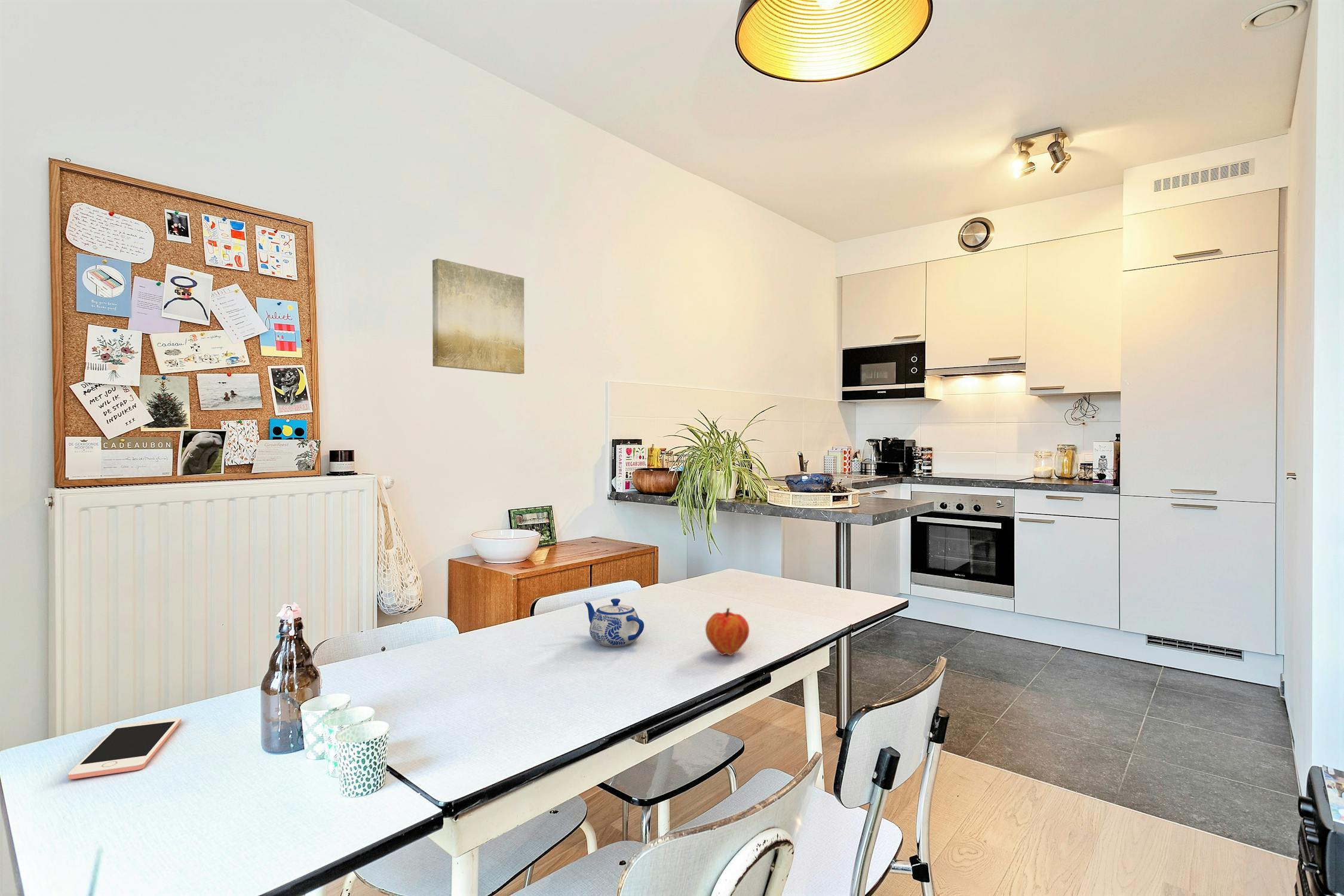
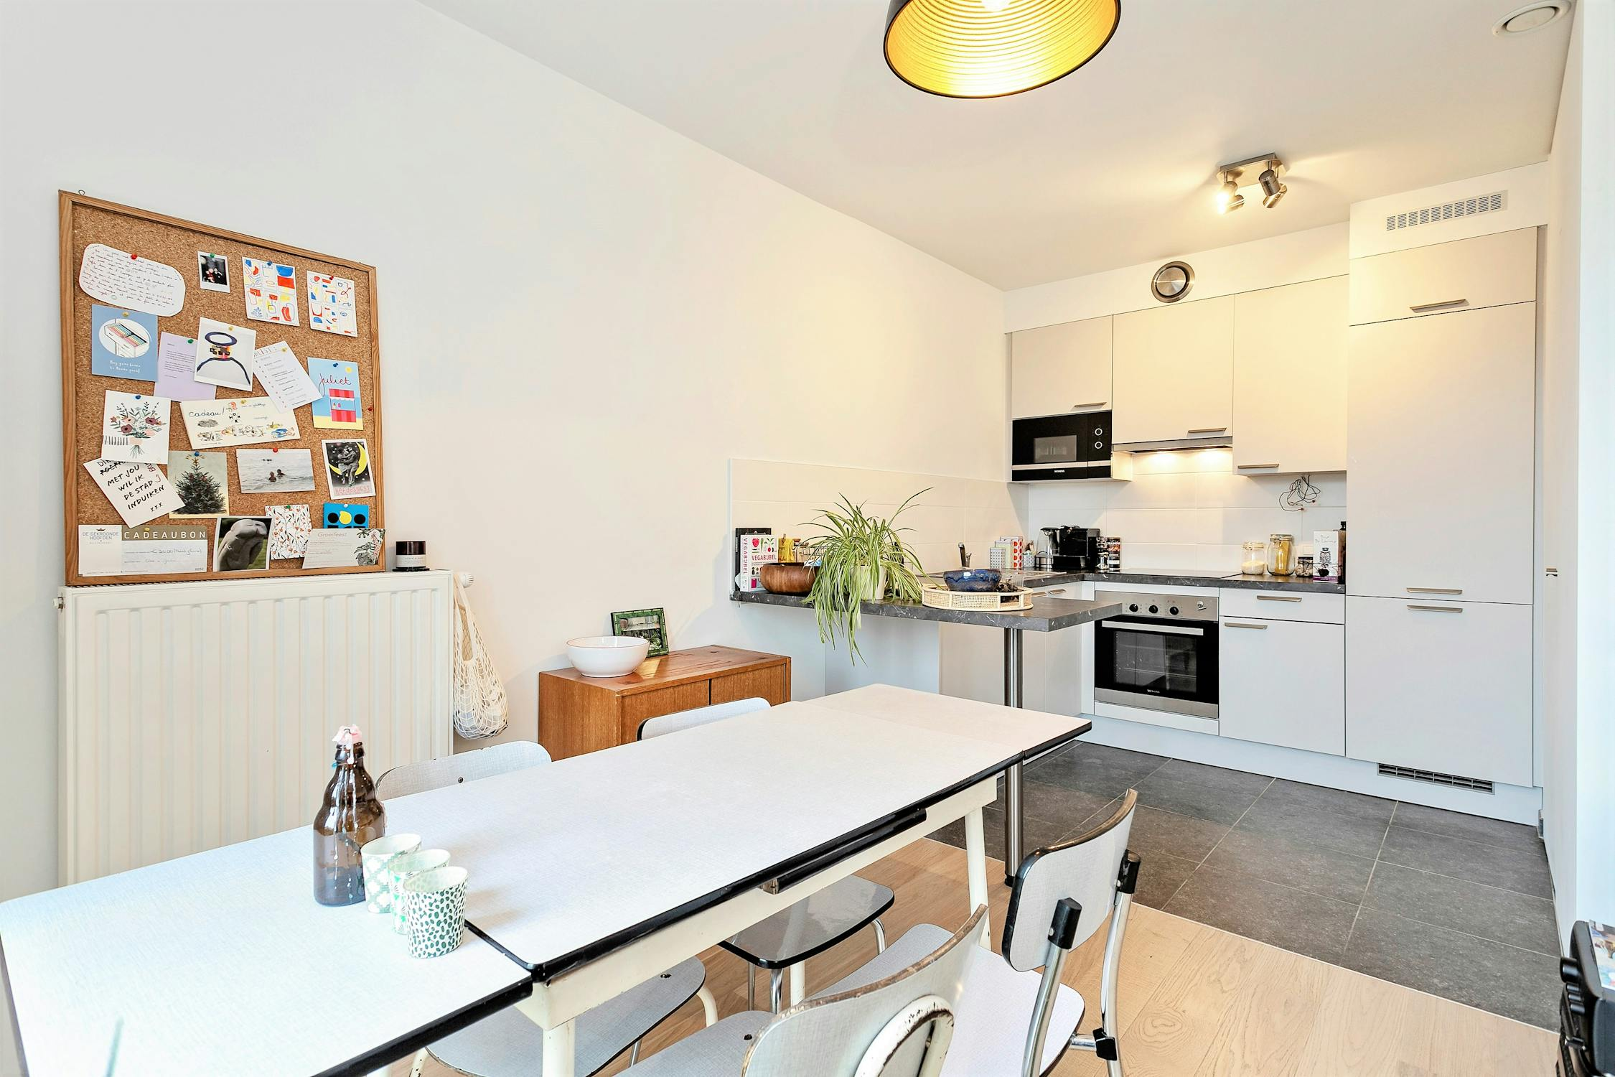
- teapot [584,598,645,647]
- wall art [432,258,525,375]
- fruit [705,607,750,656]
- cell phone [67,717,182,780]
